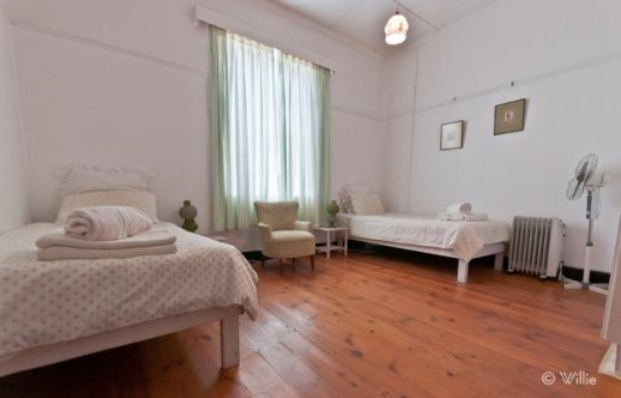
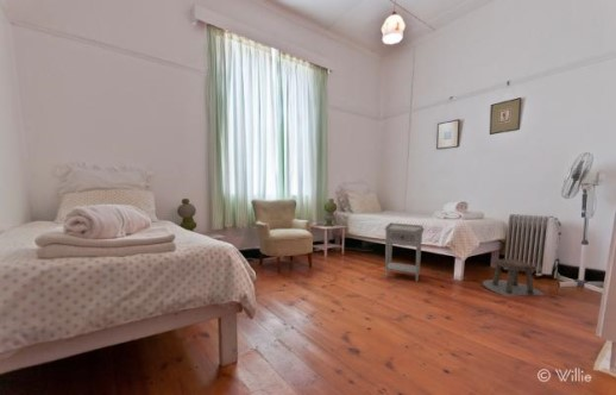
+ stool [482,258,546,297]
+ nightstand [383,221,426,283]
